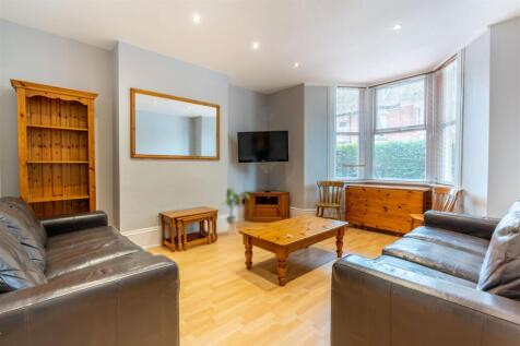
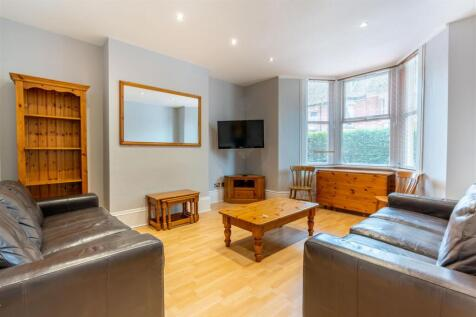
- house plant [218,187,251,236]
